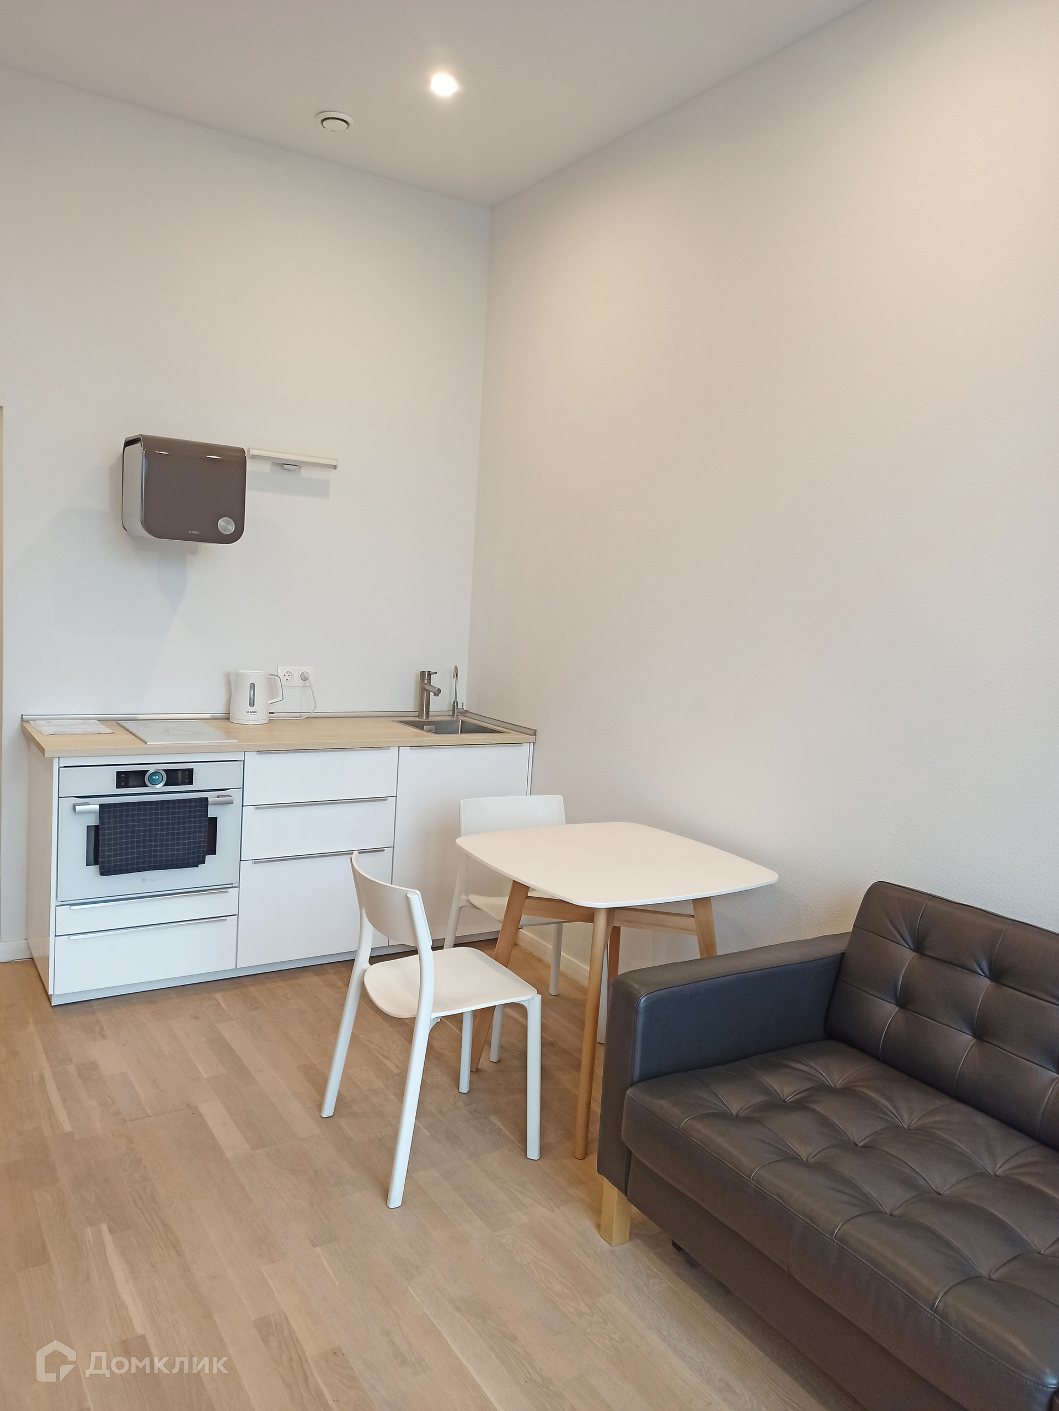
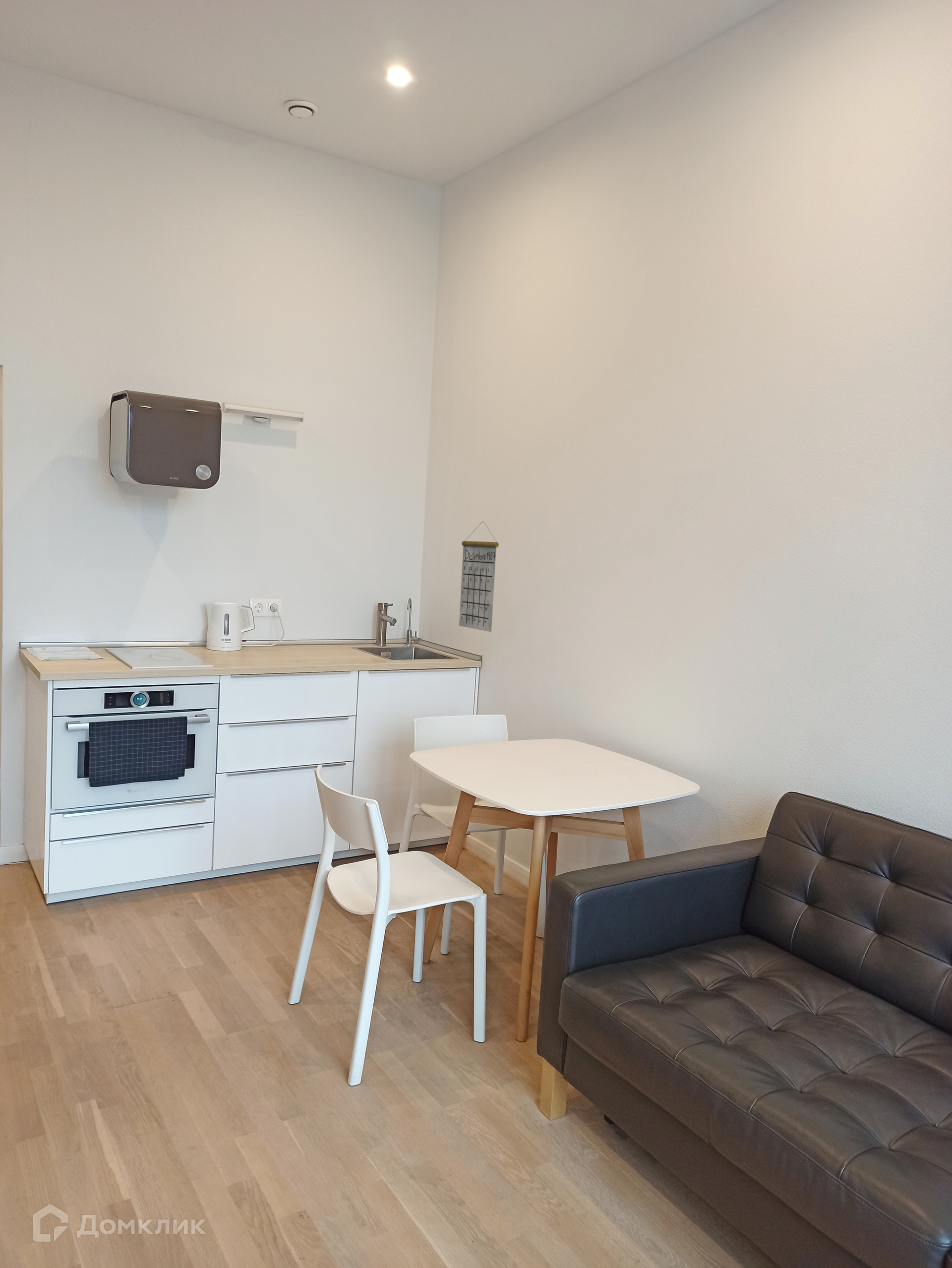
+ calendar [459,521,499,632]
